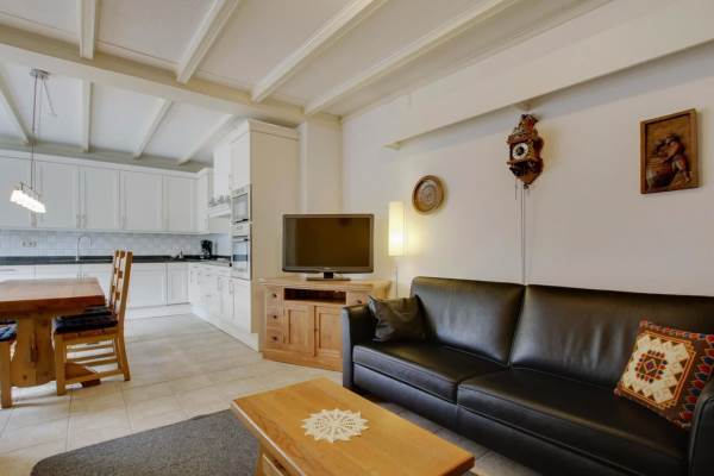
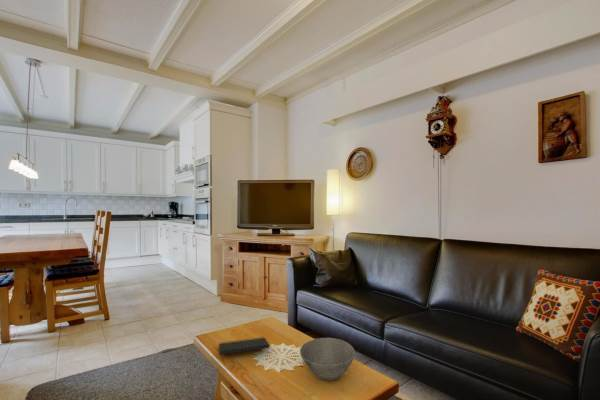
+ bowl [299,337,356,381]
+ notepad [218,336,272,355]
